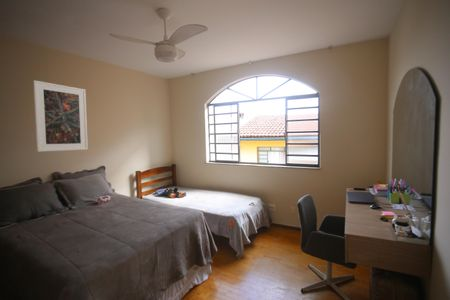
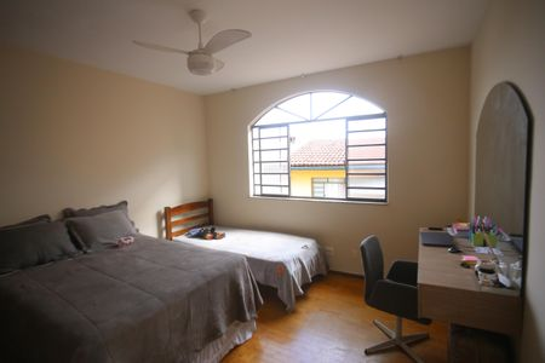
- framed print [32,79,89,153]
